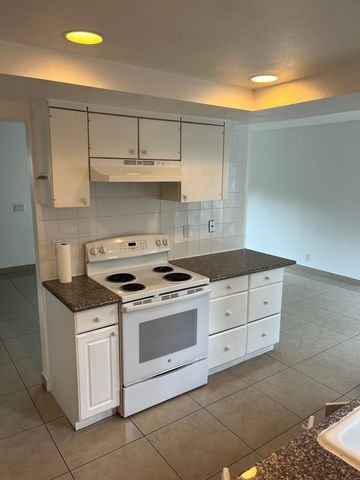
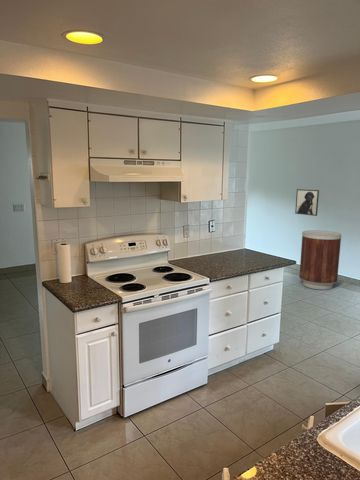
+ trash can [299,229,342,291]
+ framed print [294,188,320,217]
